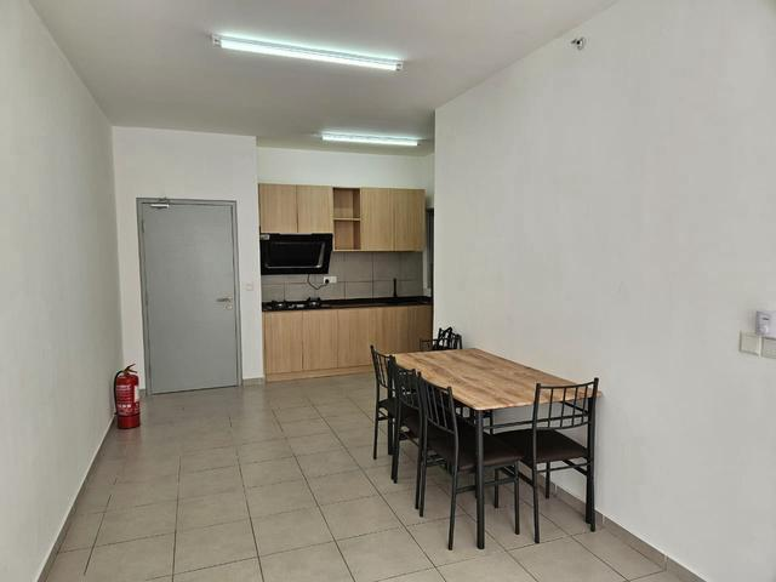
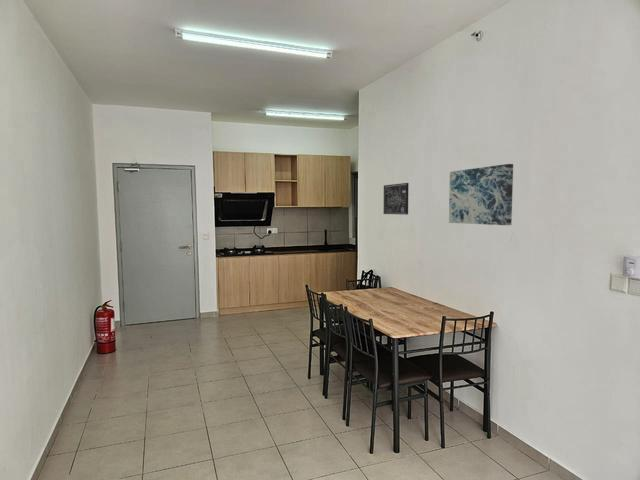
+ wall art [448,163,514,226]
+ wall art [383,182,410,216]
